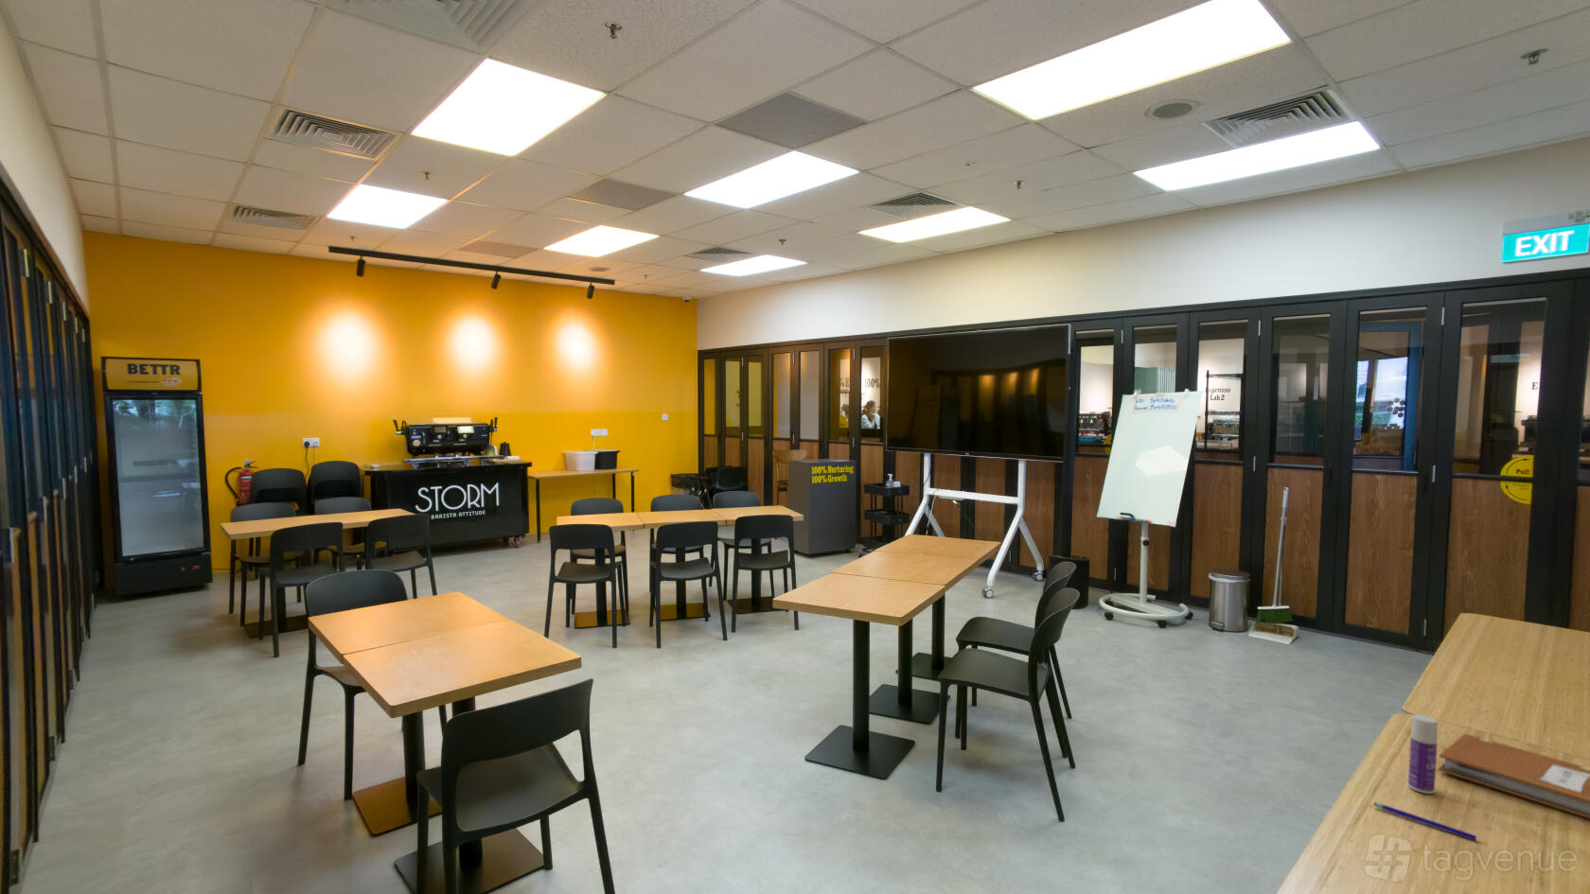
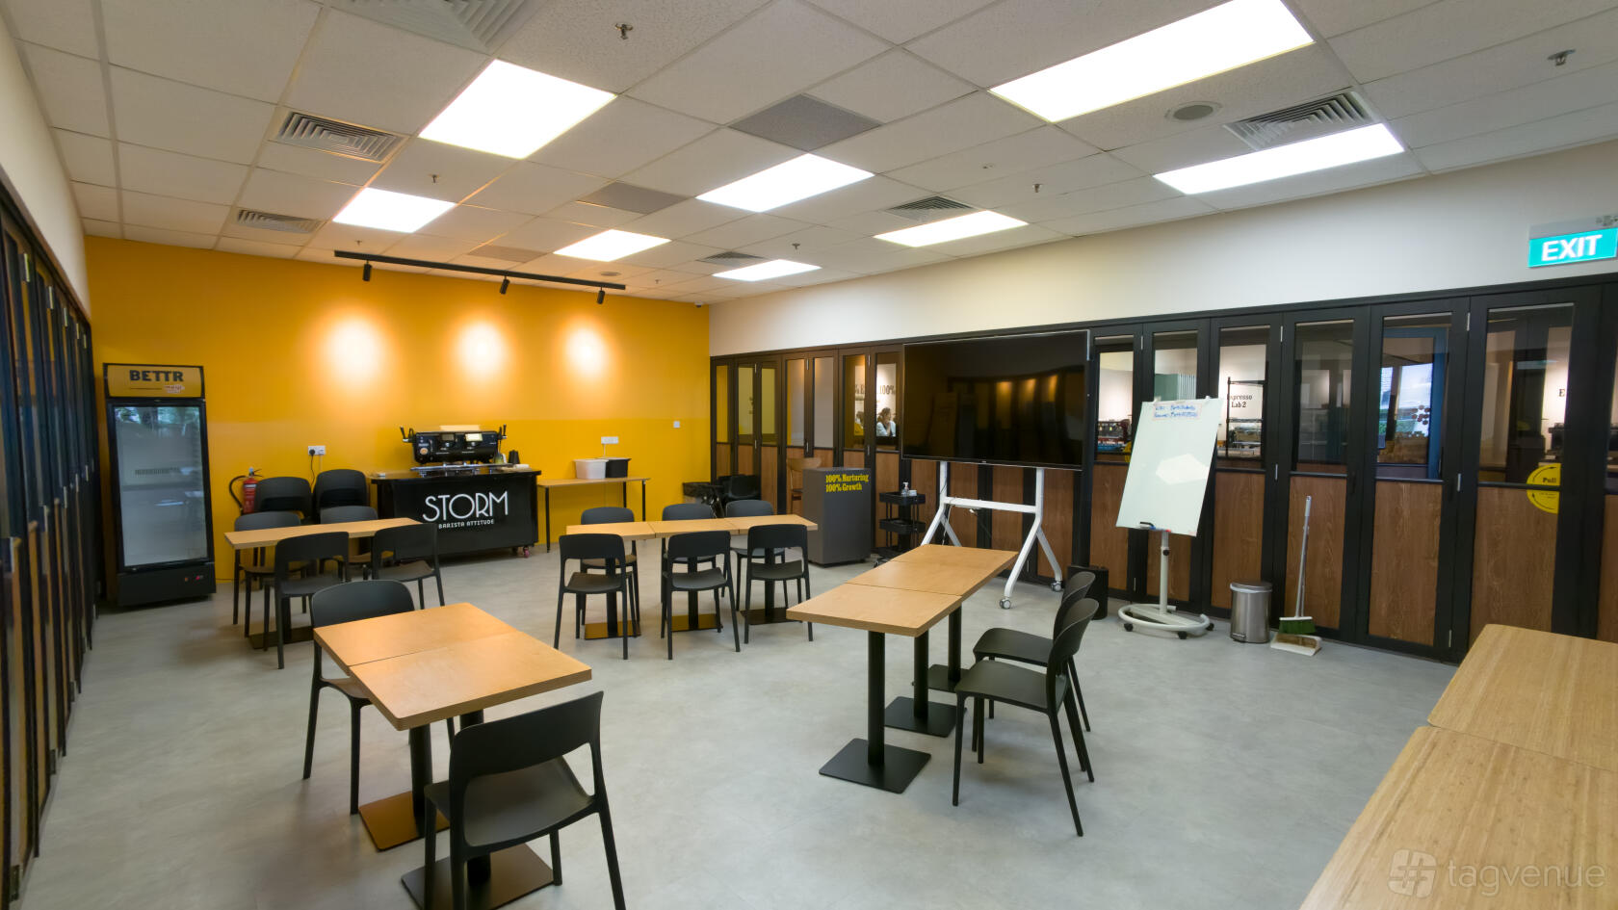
- notebook [1437,732,1590,820]
- pen [1374,801,1478,841]
- bottle [1408,713,1438,795]
